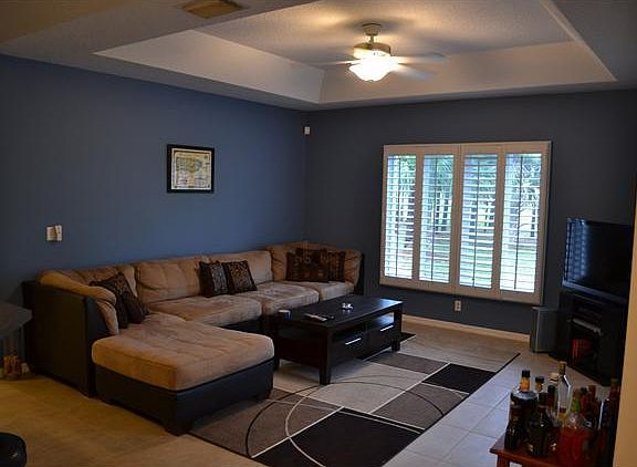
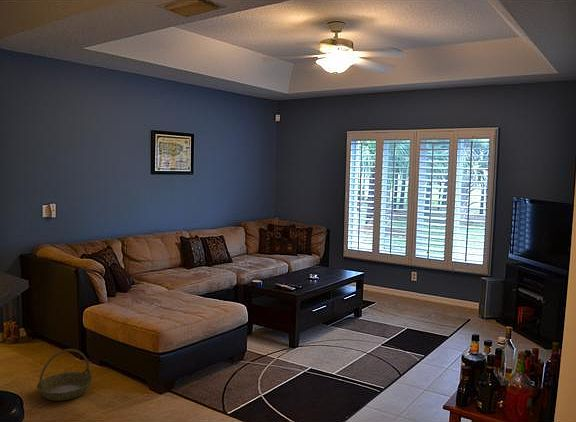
+ basket [36,348,94,402]
